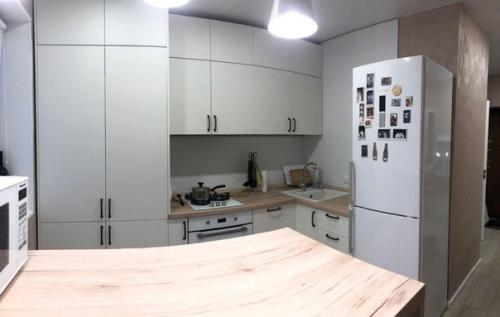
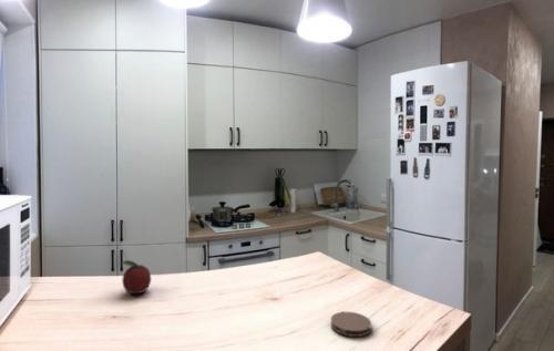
+ coaster [330,311,372,338]
+ fruit [120,259,152,295]
